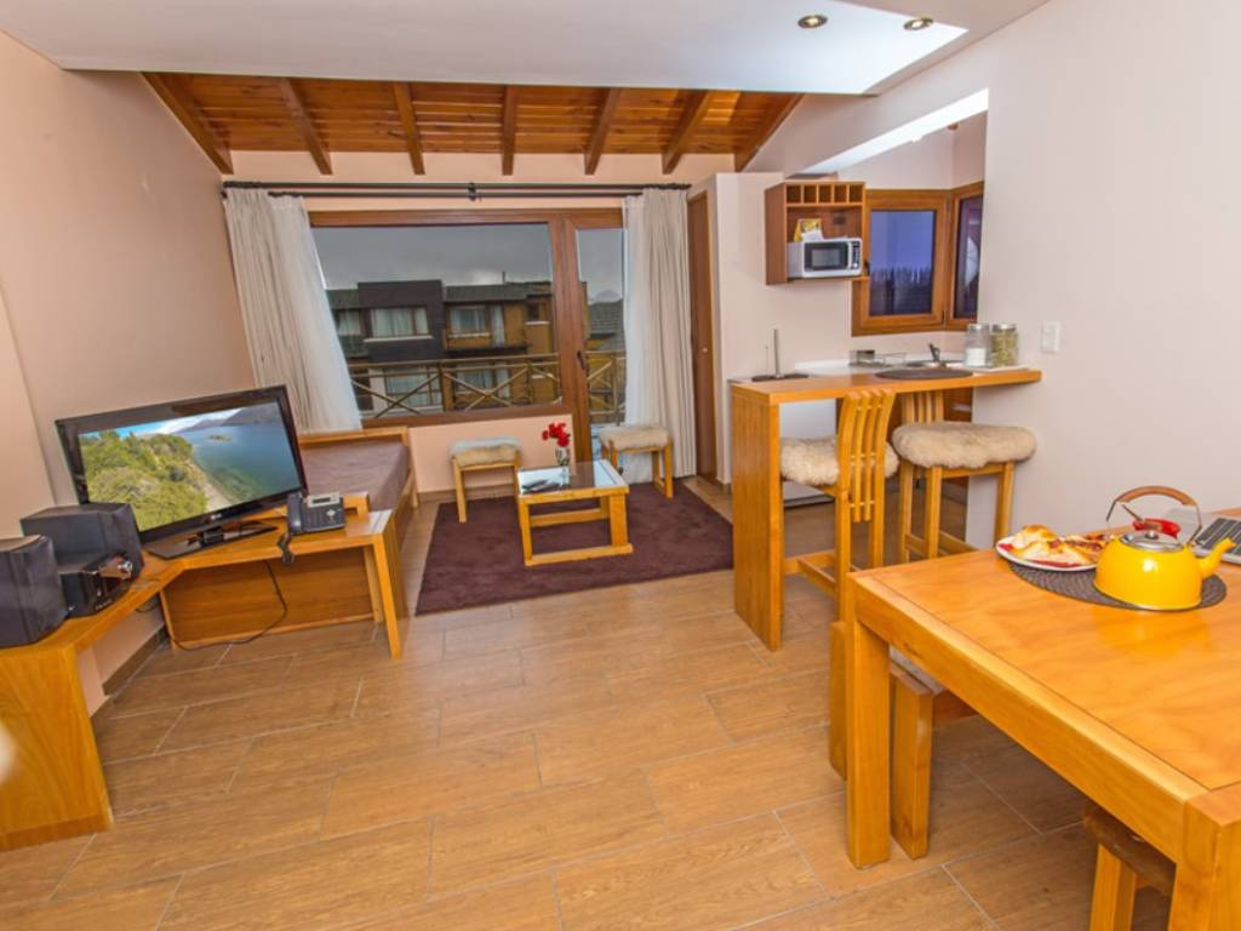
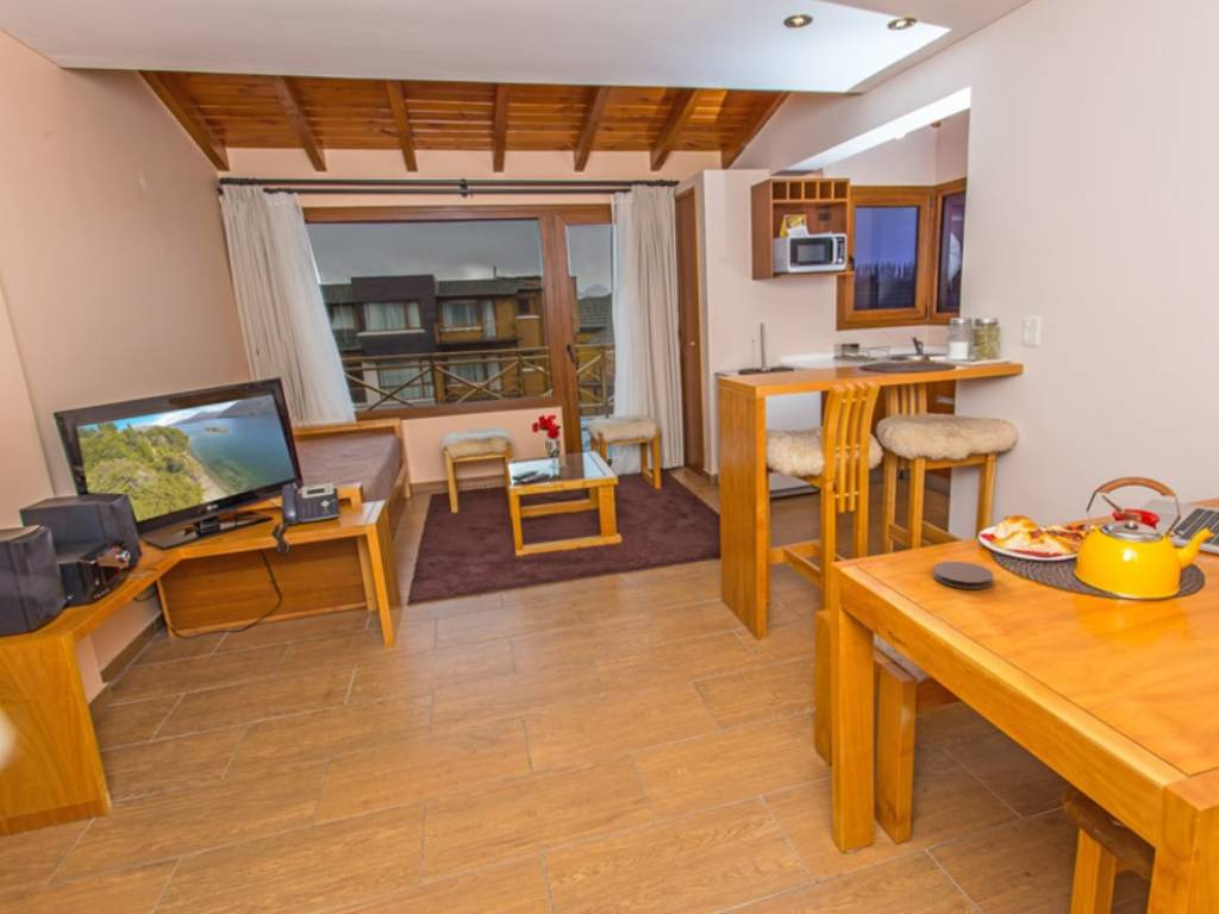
+ coaster [932,561,995,590]
